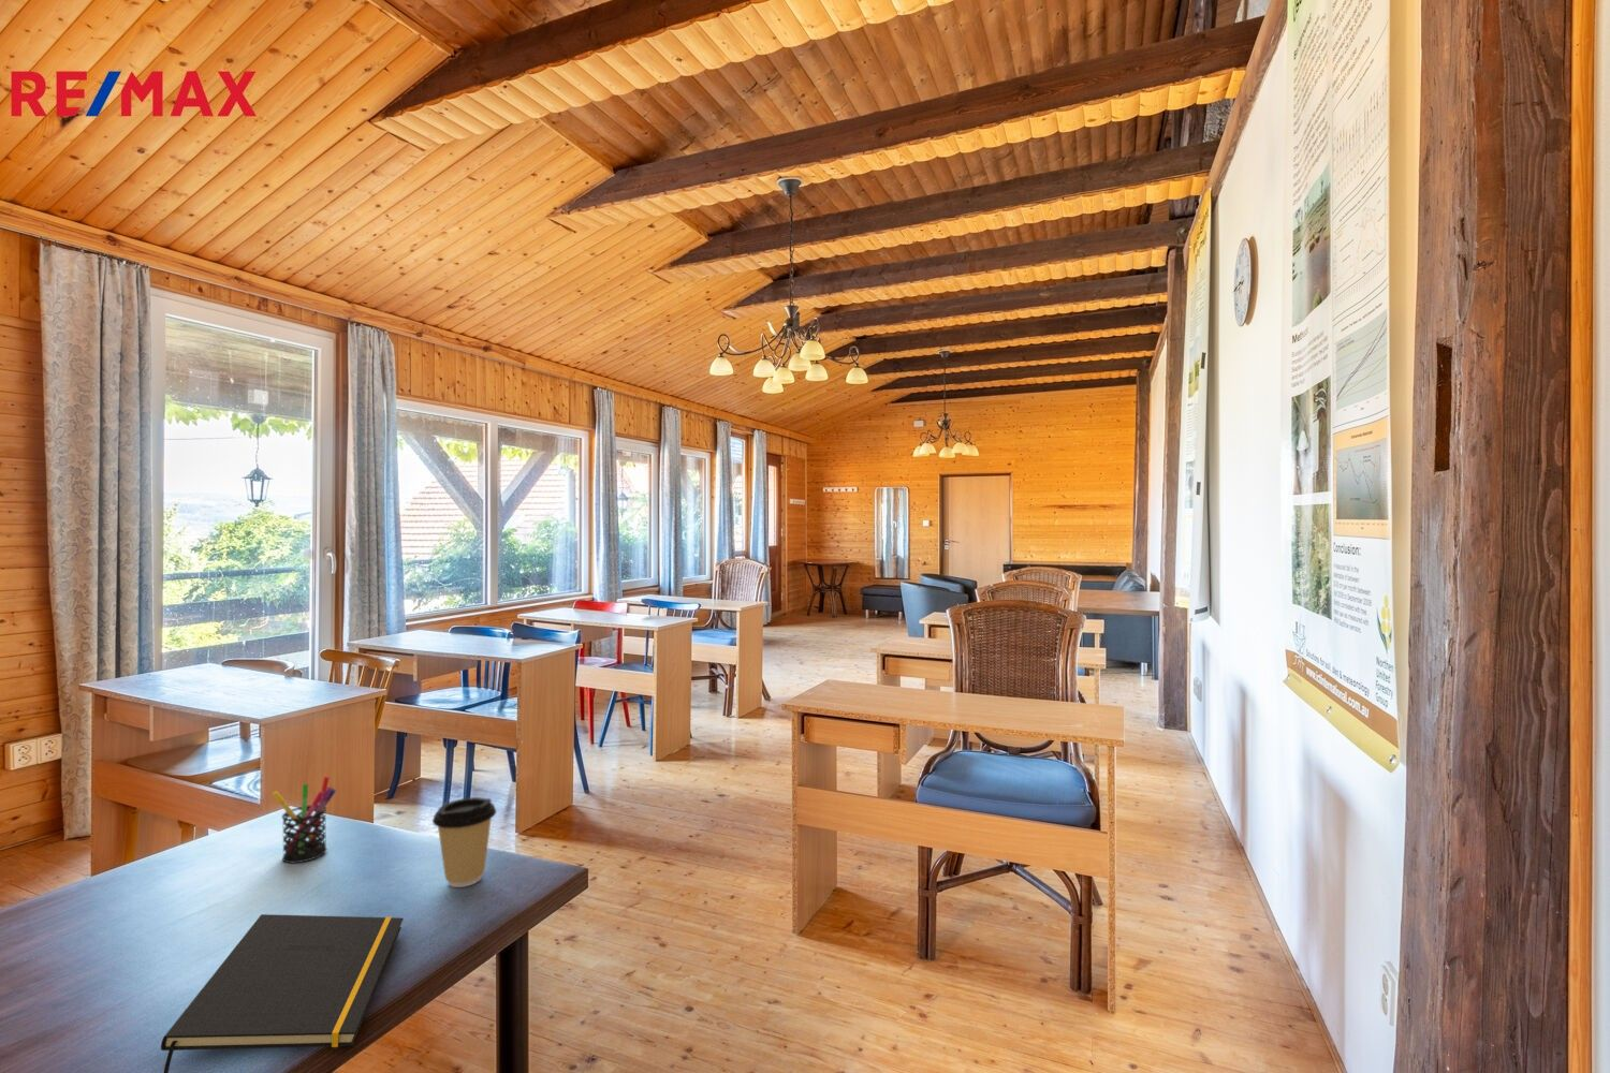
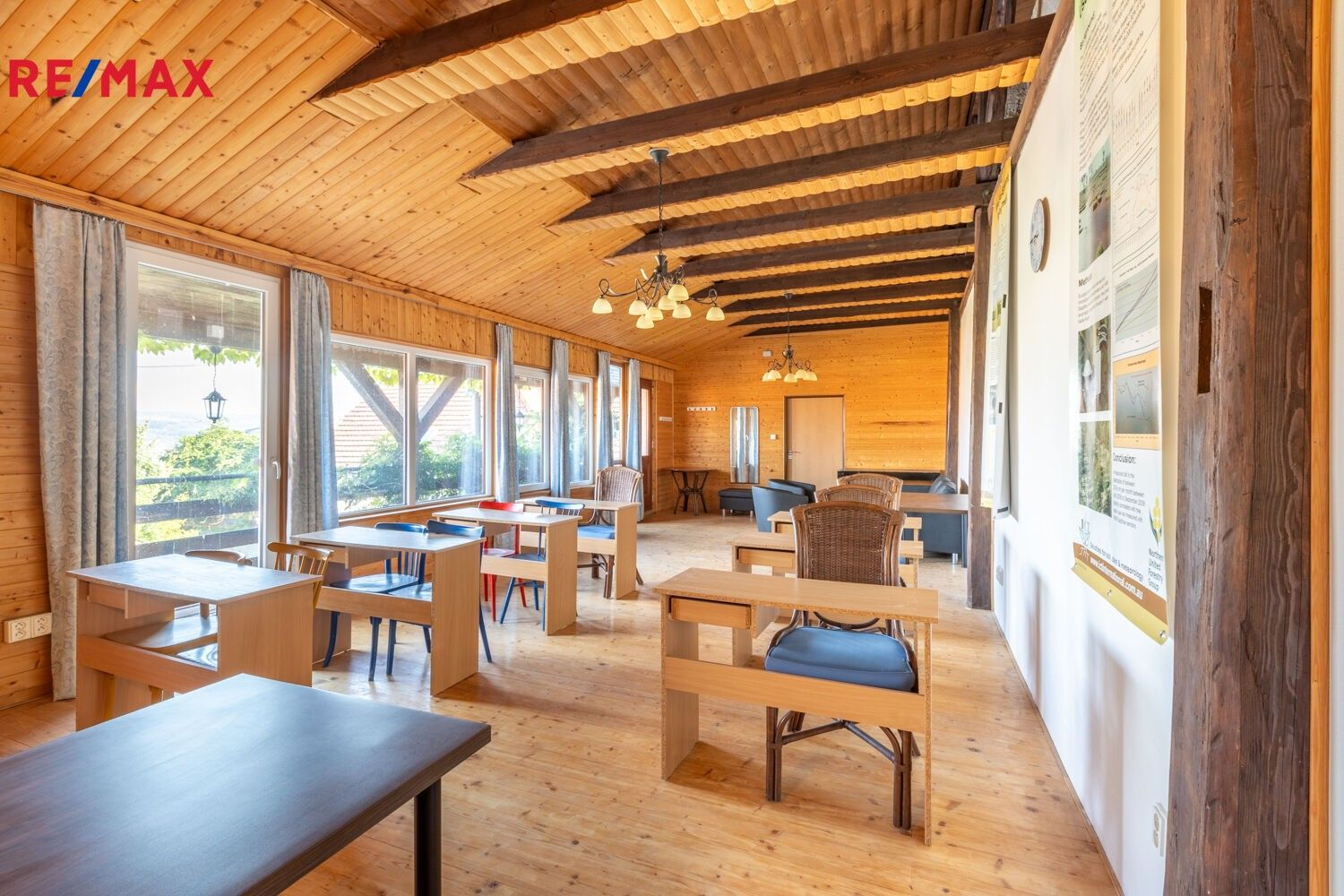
- pen holder [272,775,337,863]
- coffee cup [431,796,497,889]
- notepad [161,913,405,1073]
